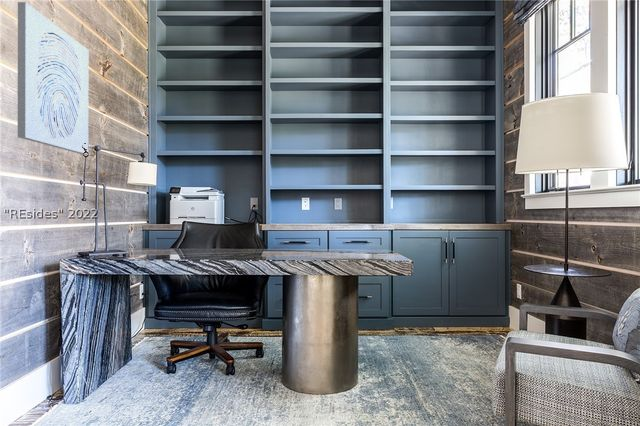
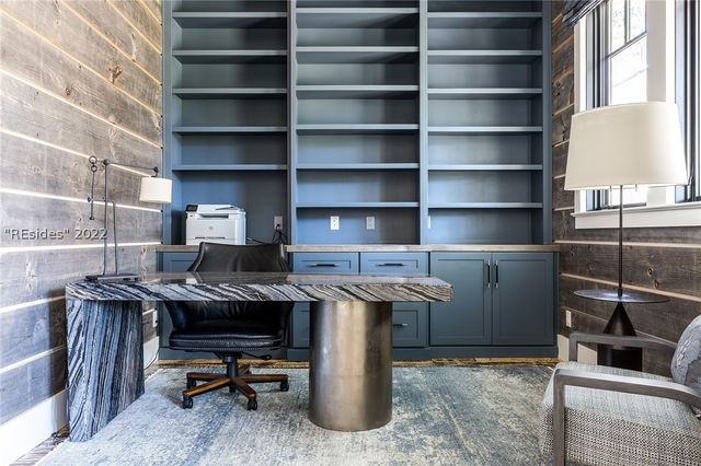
- wall art [17,1,89,155]
